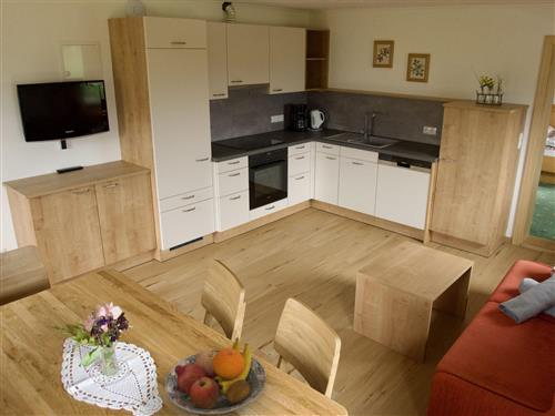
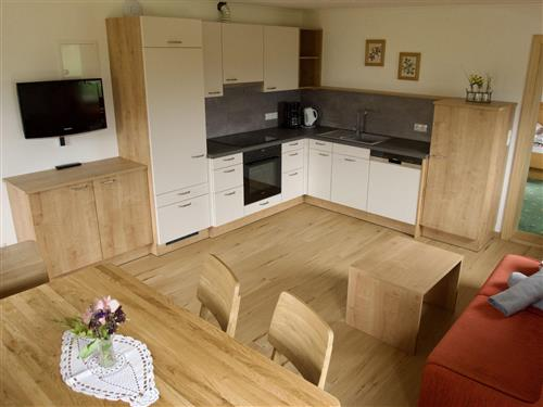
- fruit bowl [164,336,268,415]
